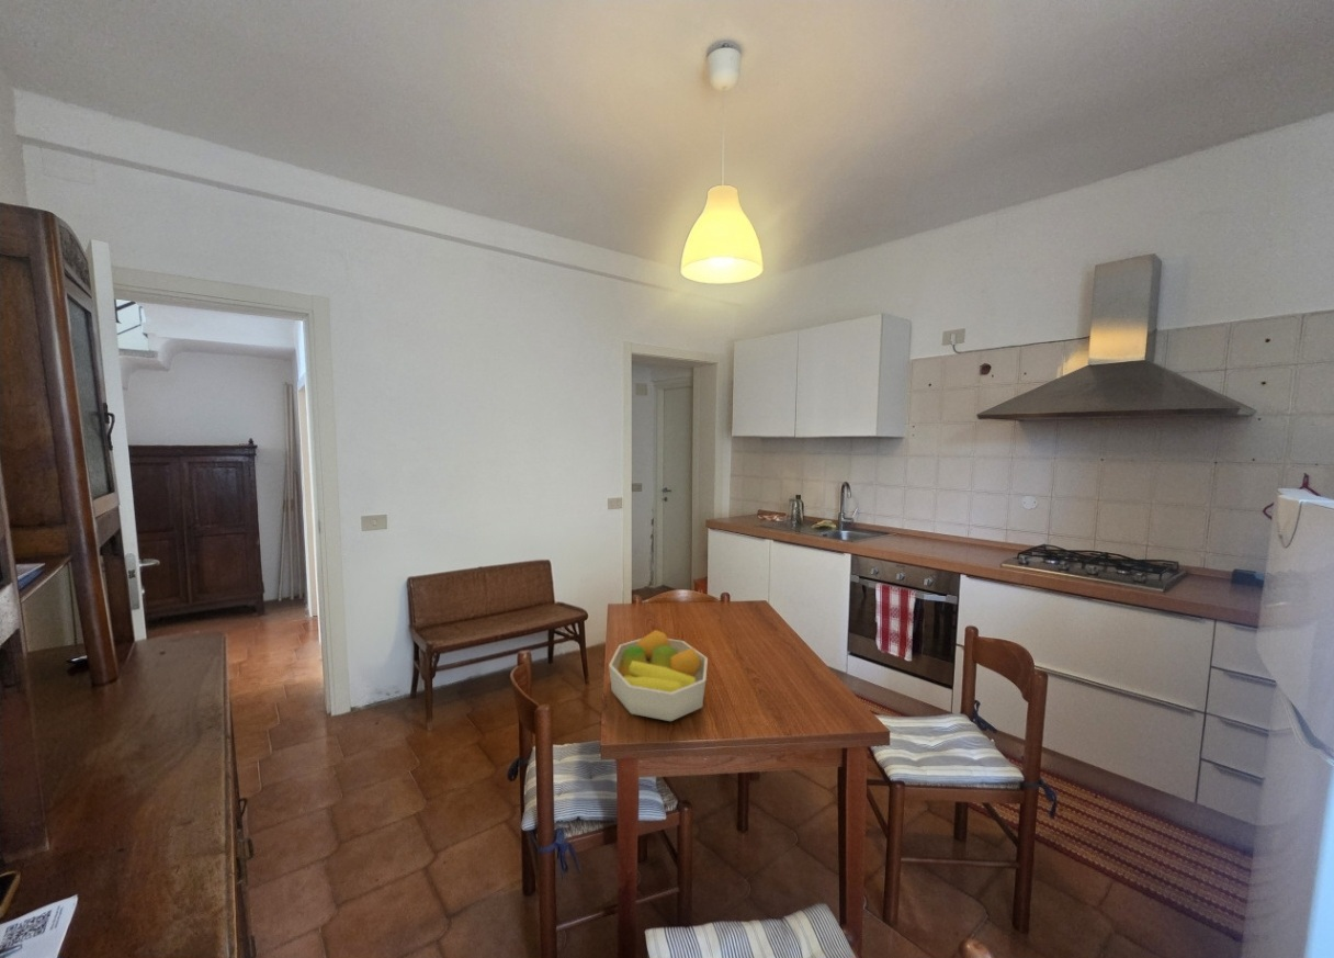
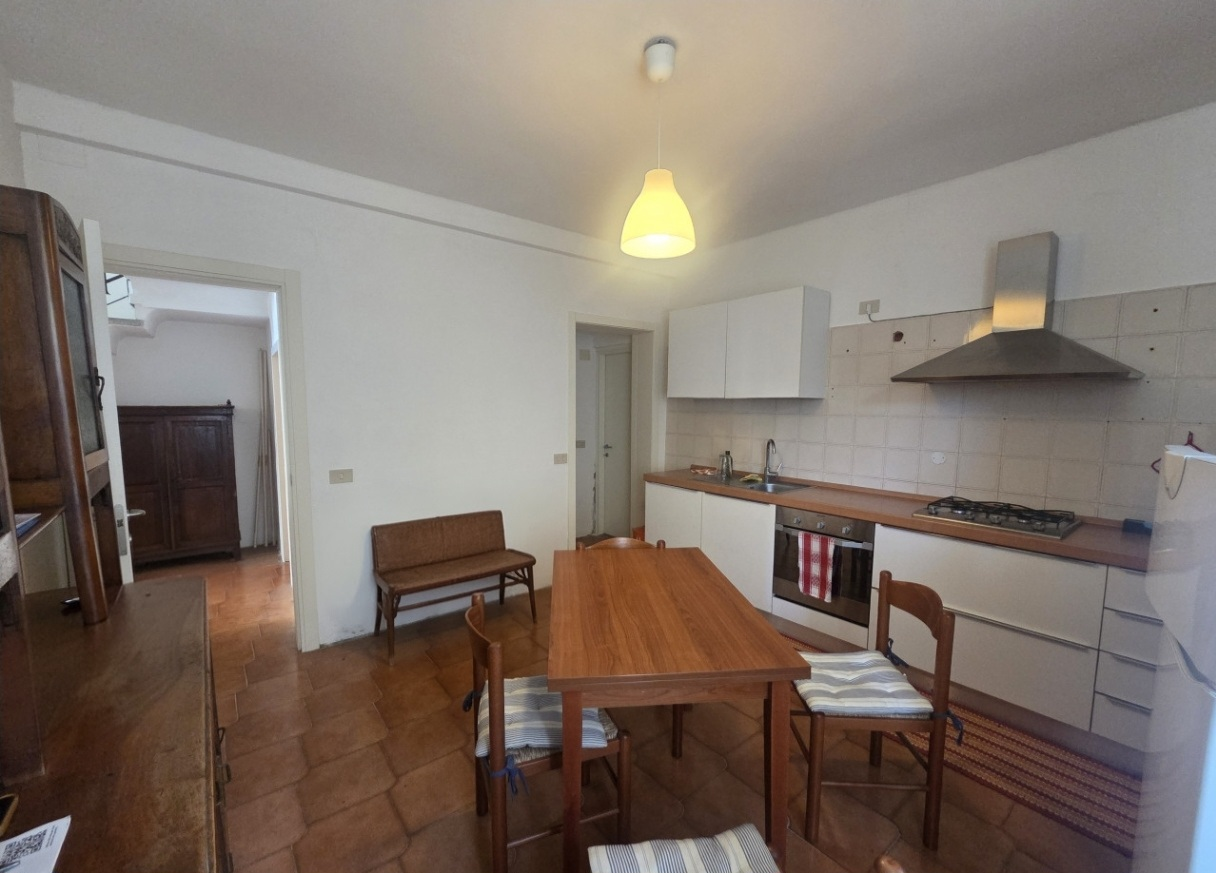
- fruit bowl [608,629,709,722]
